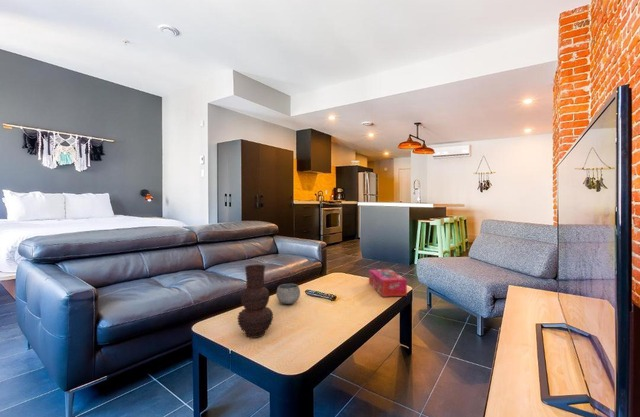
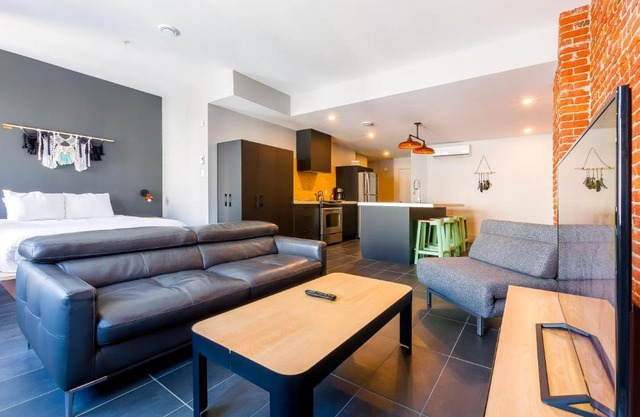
- bowl [276,283,301,305]
- tissue box [368,268,408,298]
- vase [236,263,274,339]
